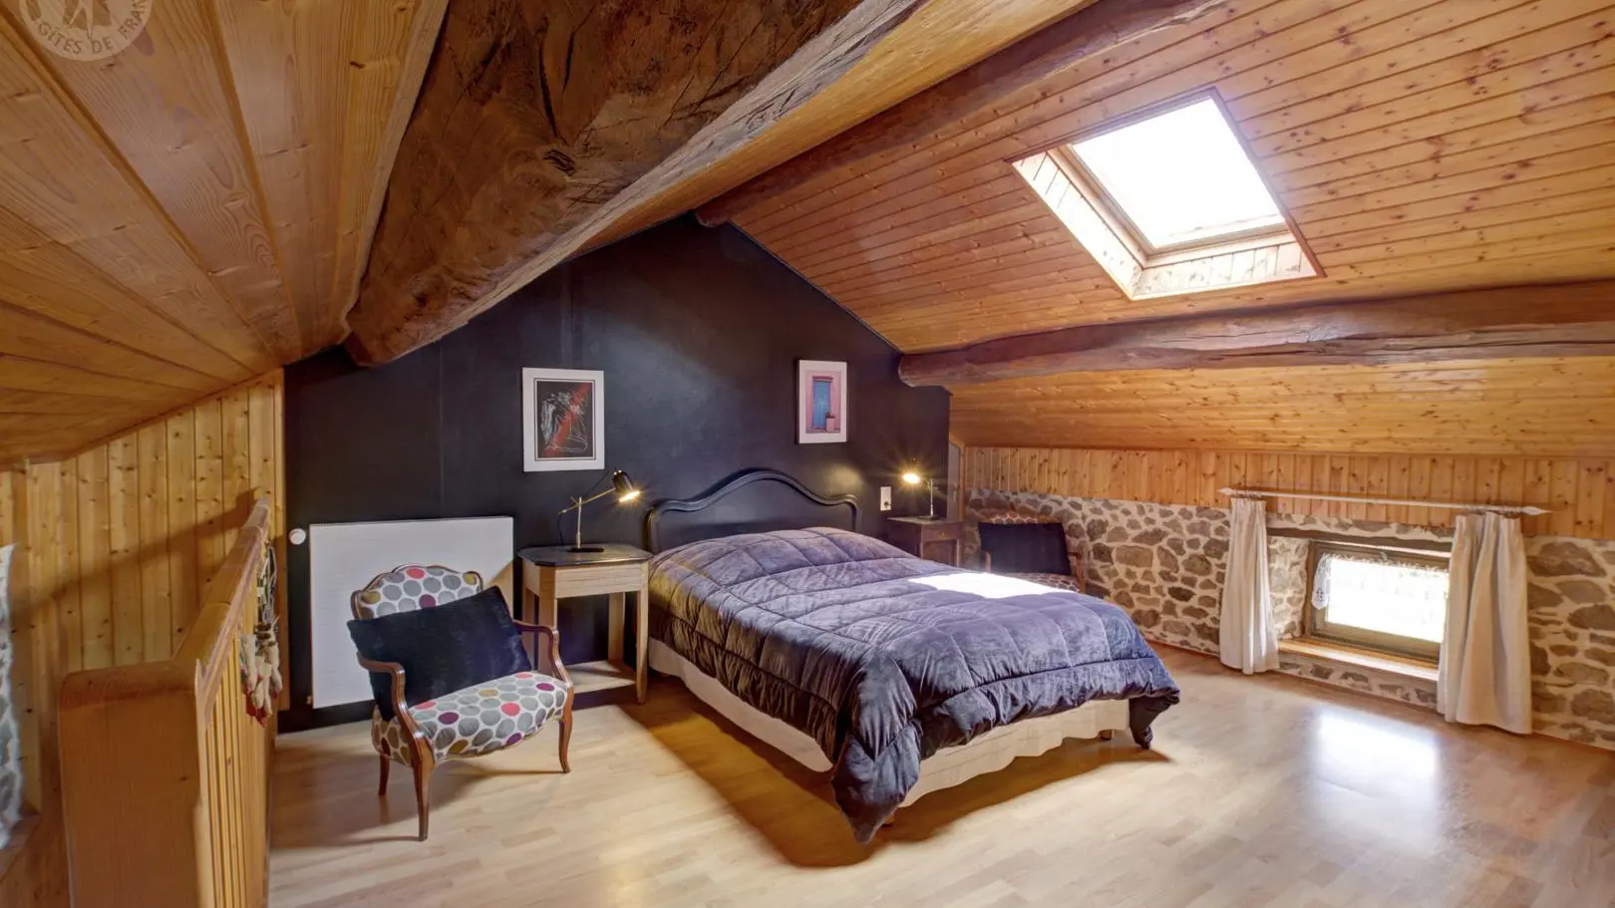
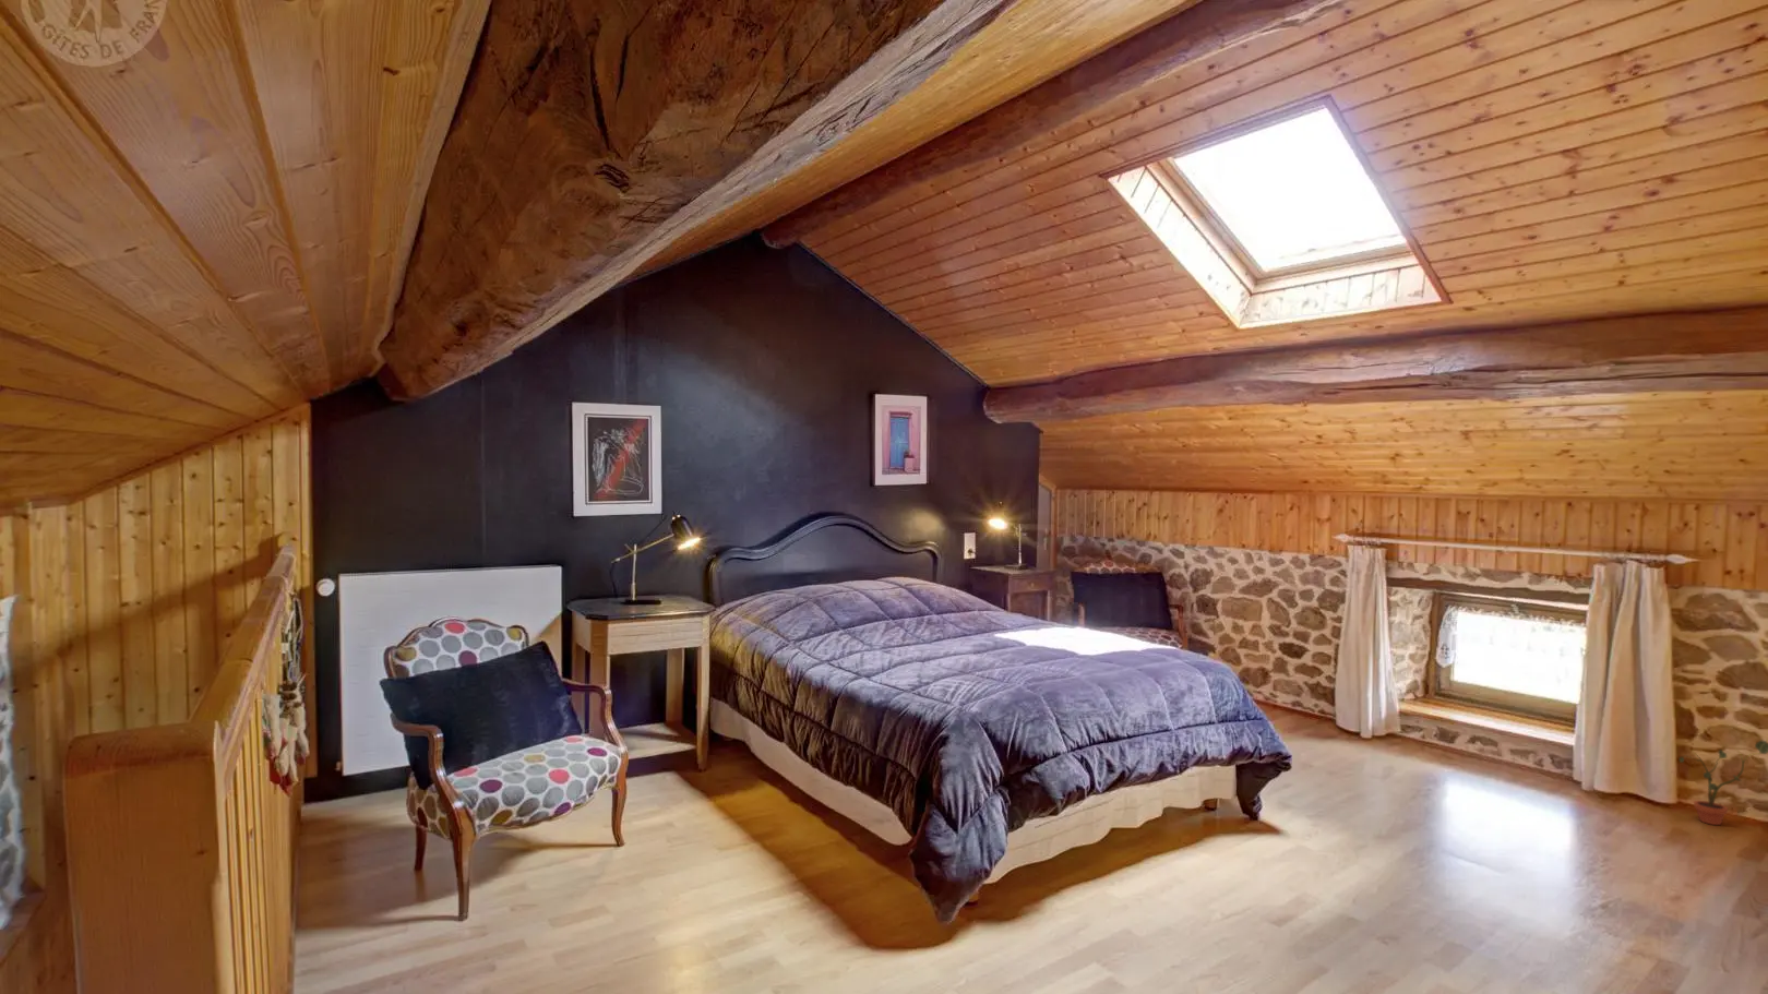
+ potted plant [1677,739,1768,827]
